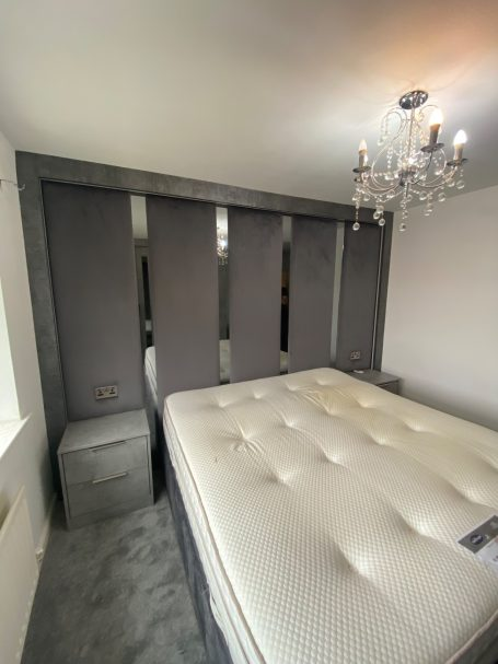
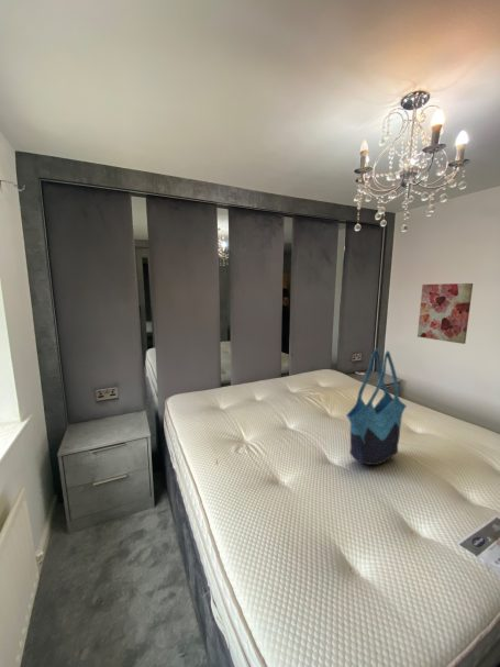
+ tote bag [345,347,408,466]
+ wall art [416,282,474,345]
